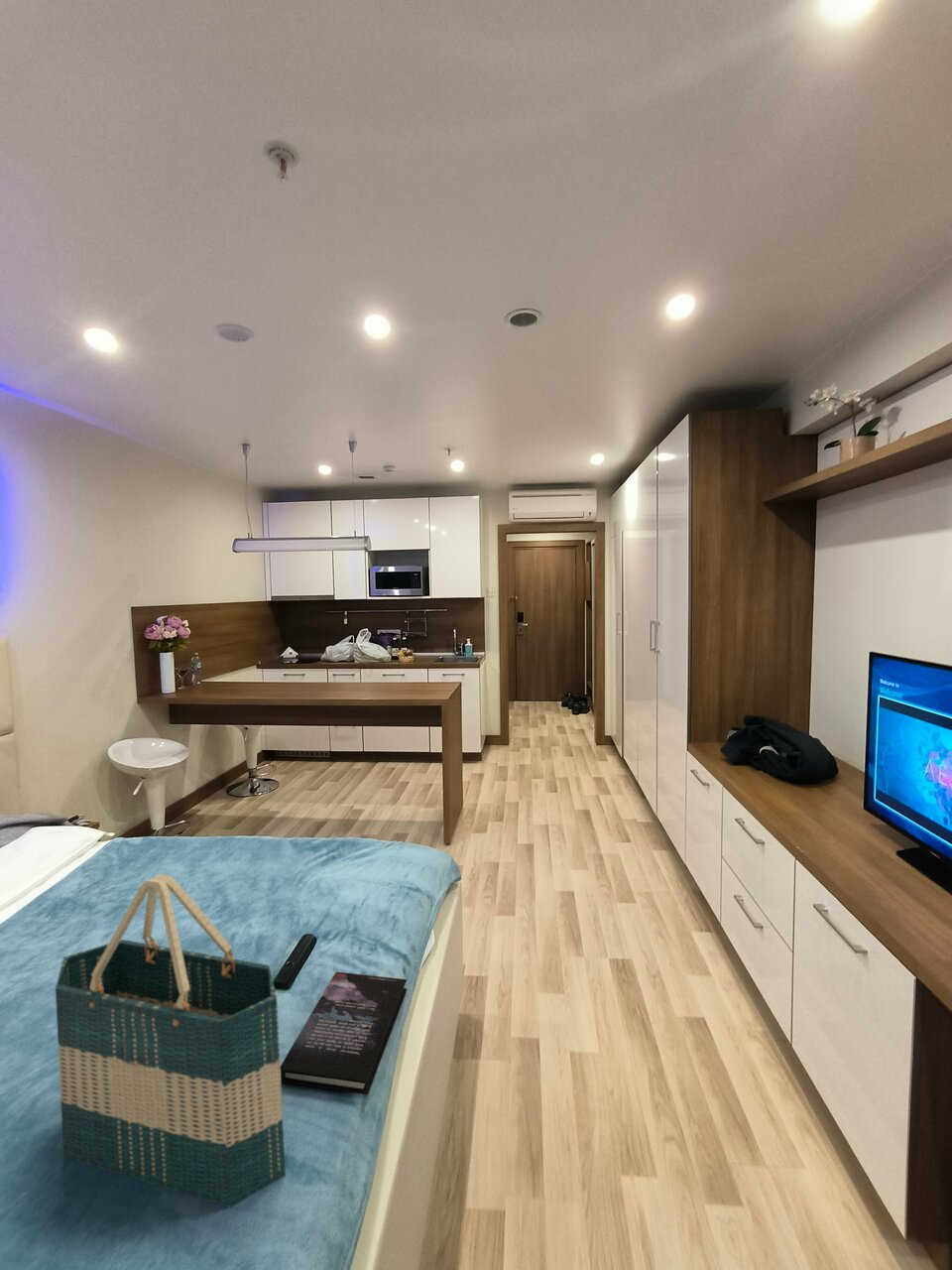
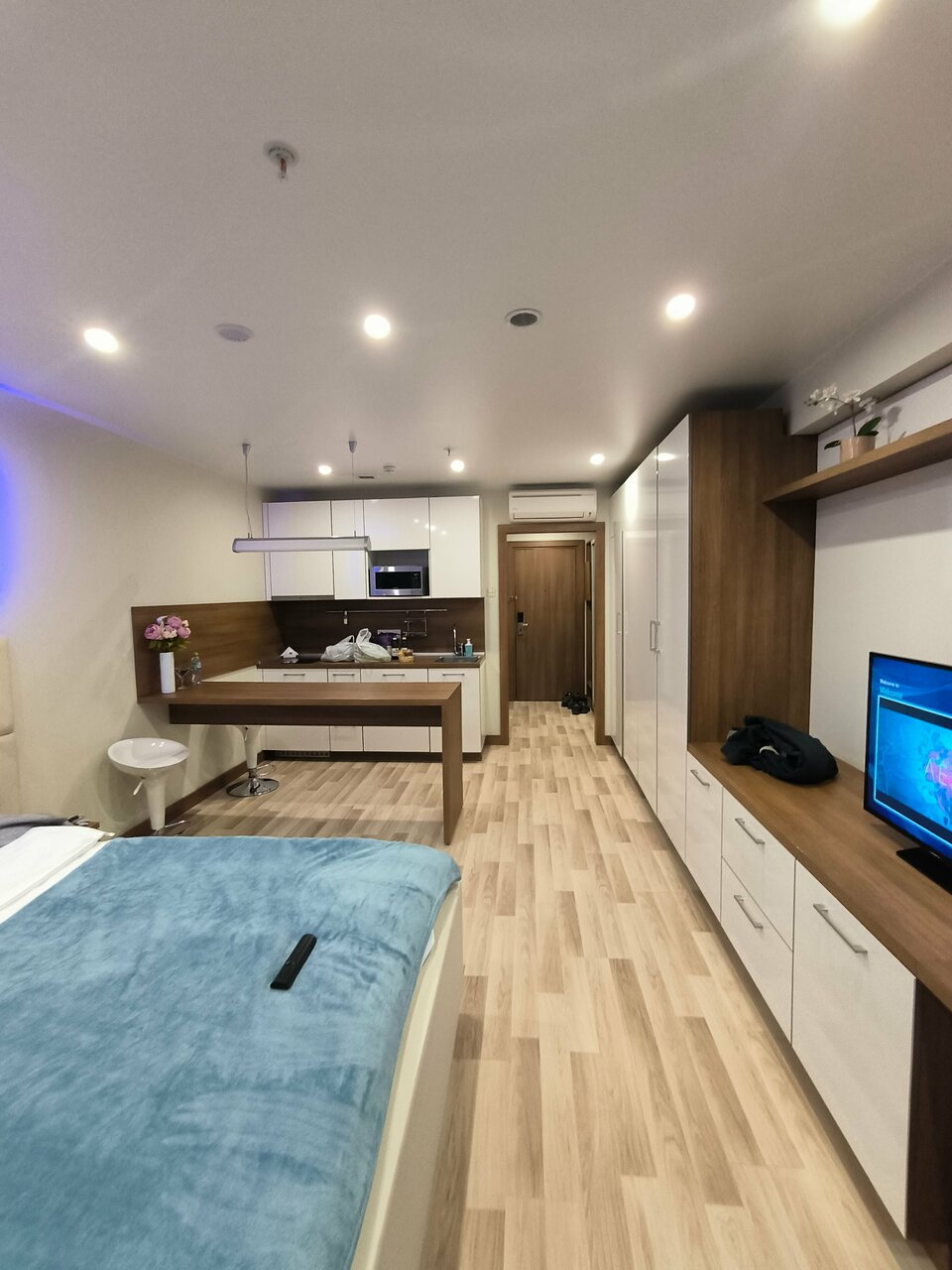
- book [280,971,408,1095]
- tote bag [55,873,287,1208]
